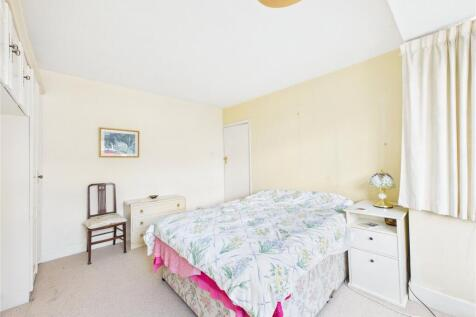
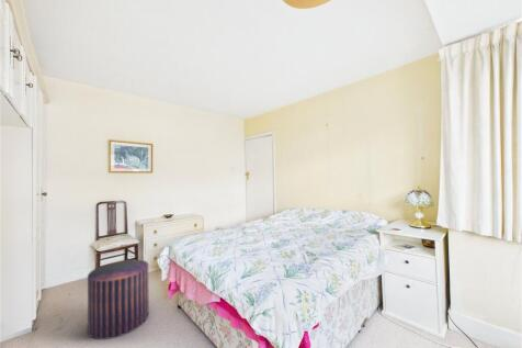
+ stool [87,259,150,340]
